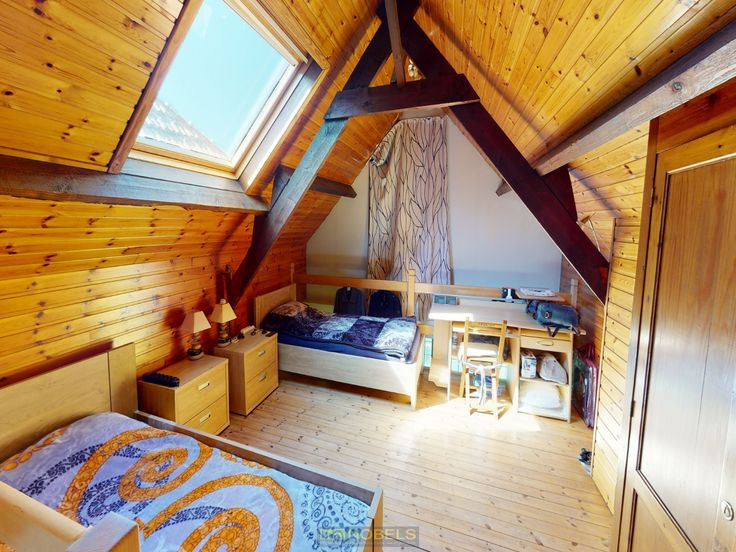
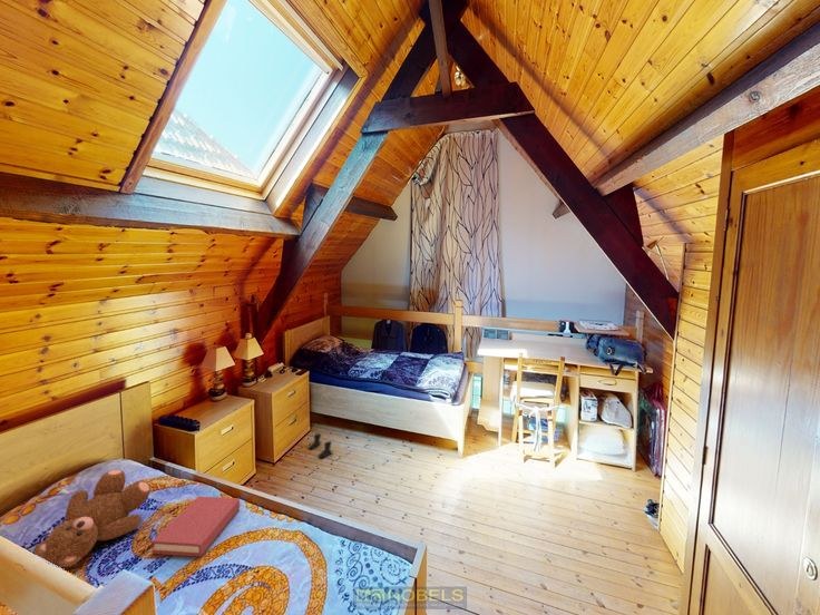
+ teddy bear [33,468,152,568]
+ hardback book [150,495,241,558]
+ boots [308,432,333,459]
